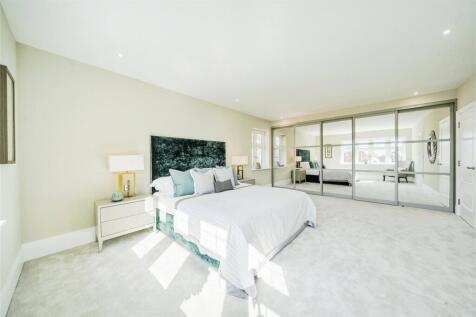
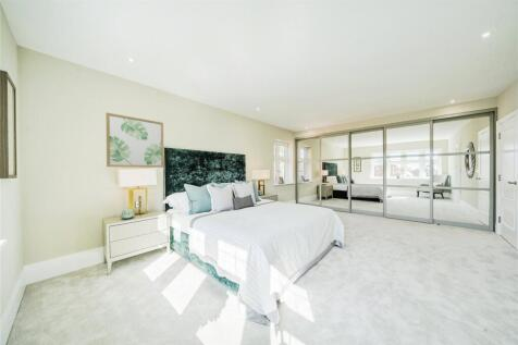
+ wall art [104,112,164,169]
